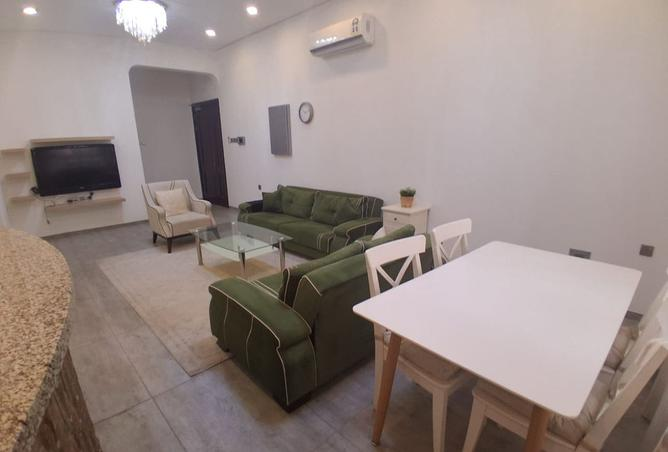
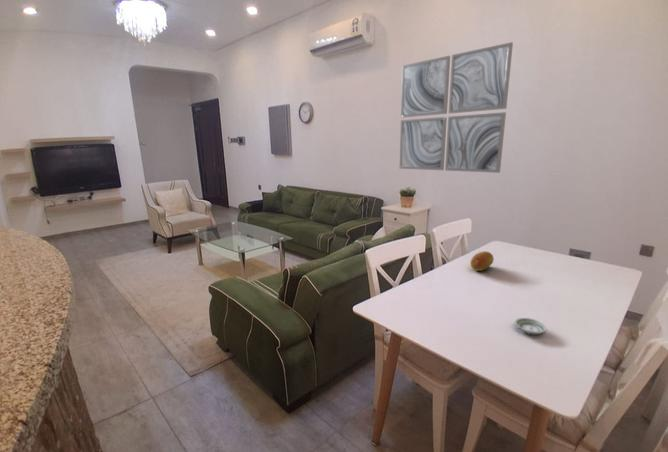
+ saucer [514,317,548,335]
+ fruit [469,250,495,272]
+ wall art [399,41,514,174]
